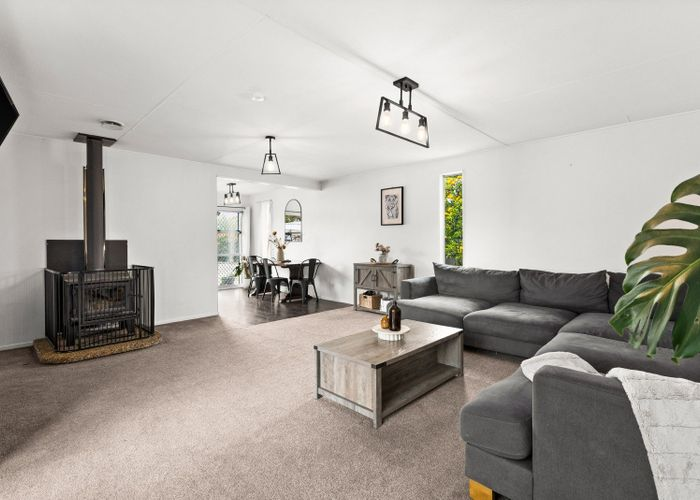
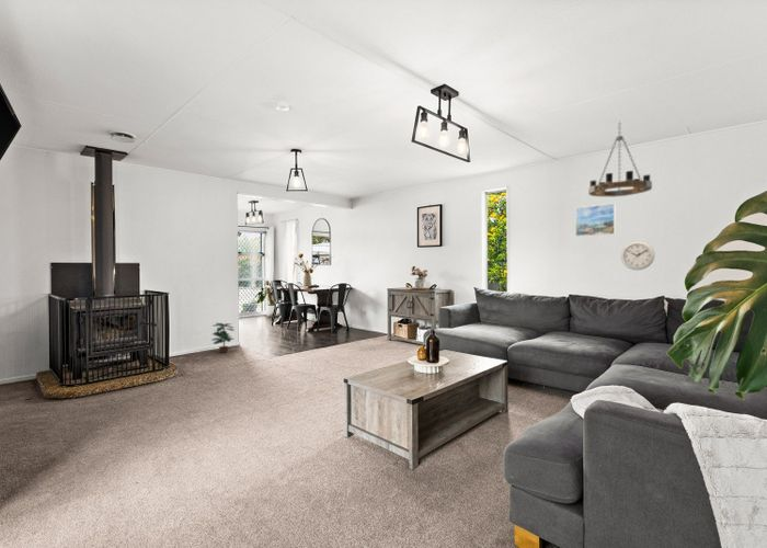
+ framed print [574,203,617,238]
+ chandelier [587,119,653,197]
+ wall clock [620,240,655,271]
+ potted plant [210,322,236,354]
